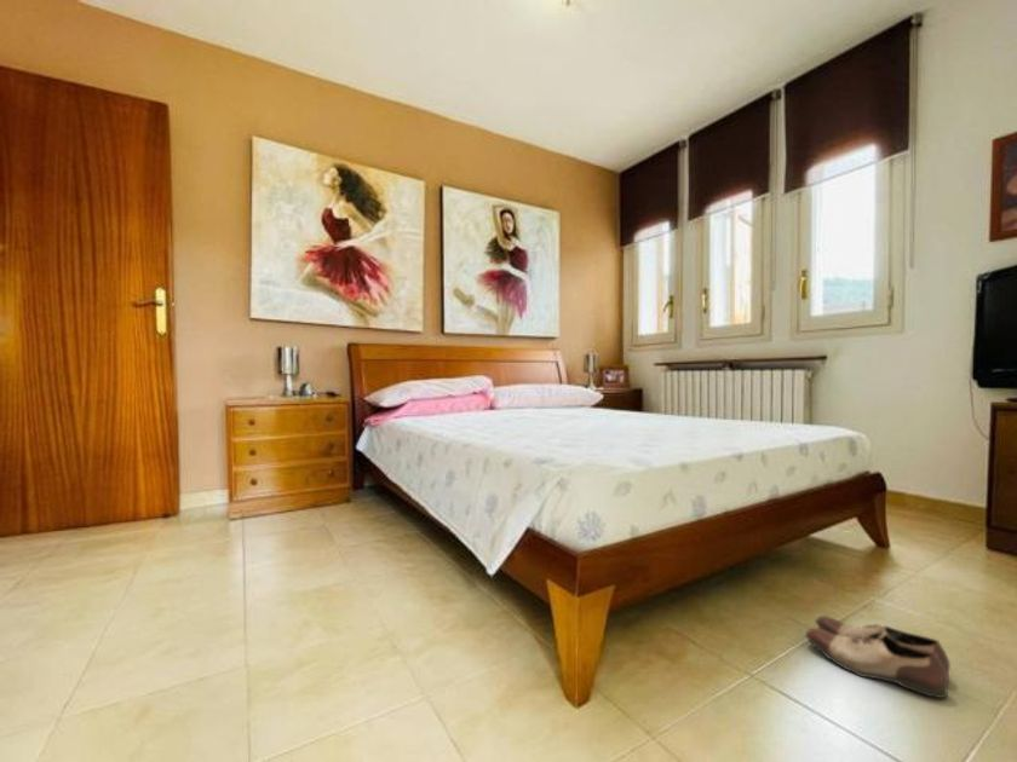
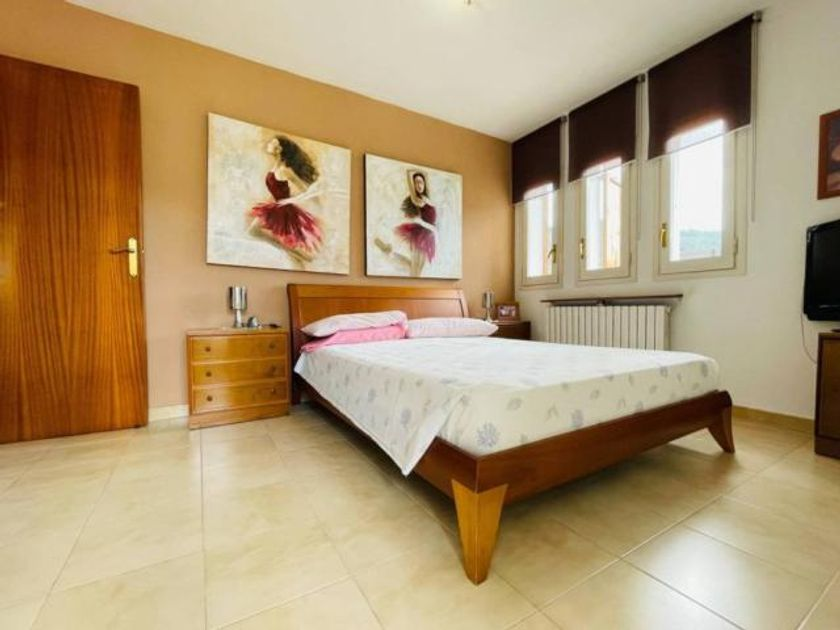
- shoe [804,614,952,699]
